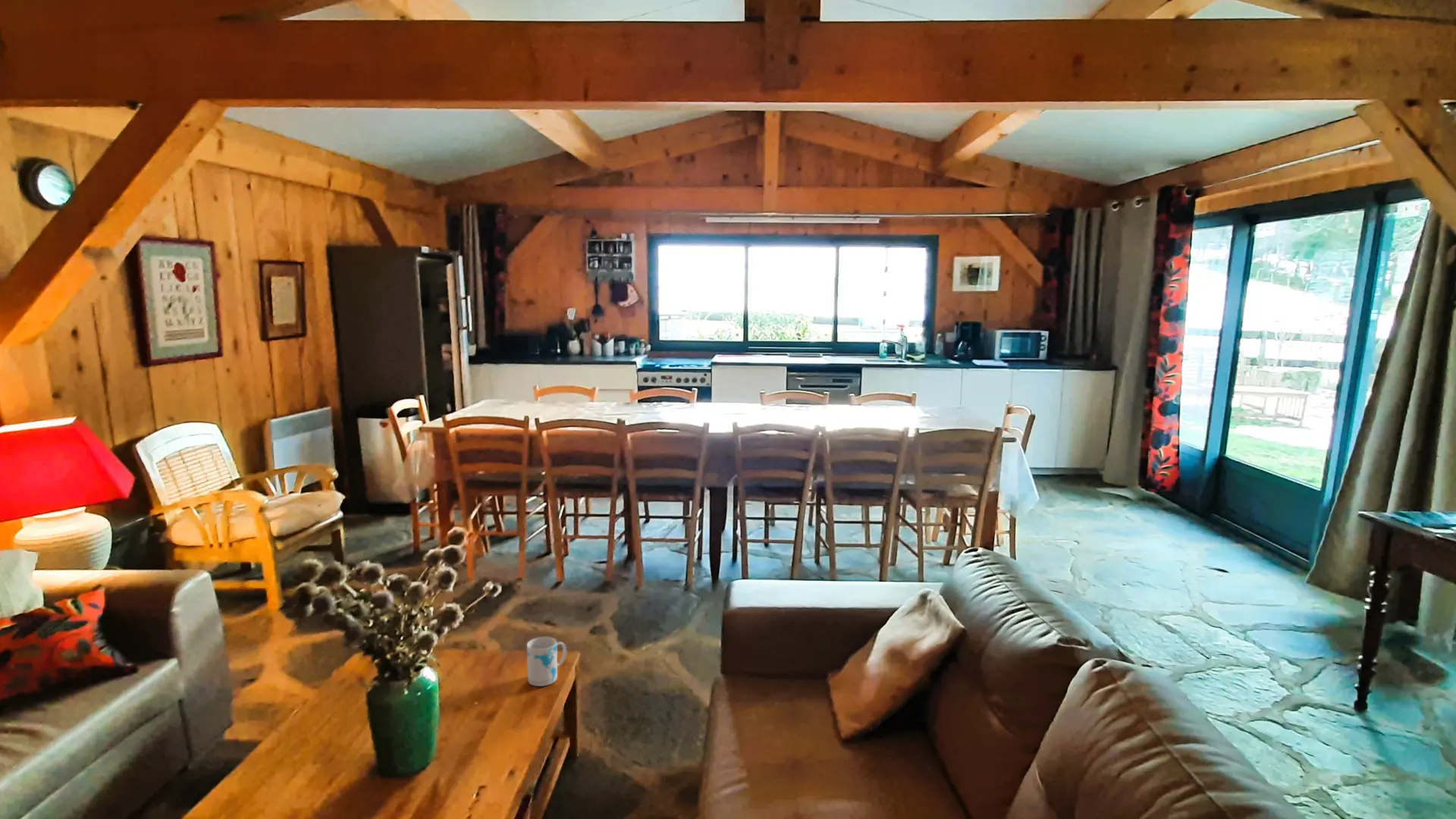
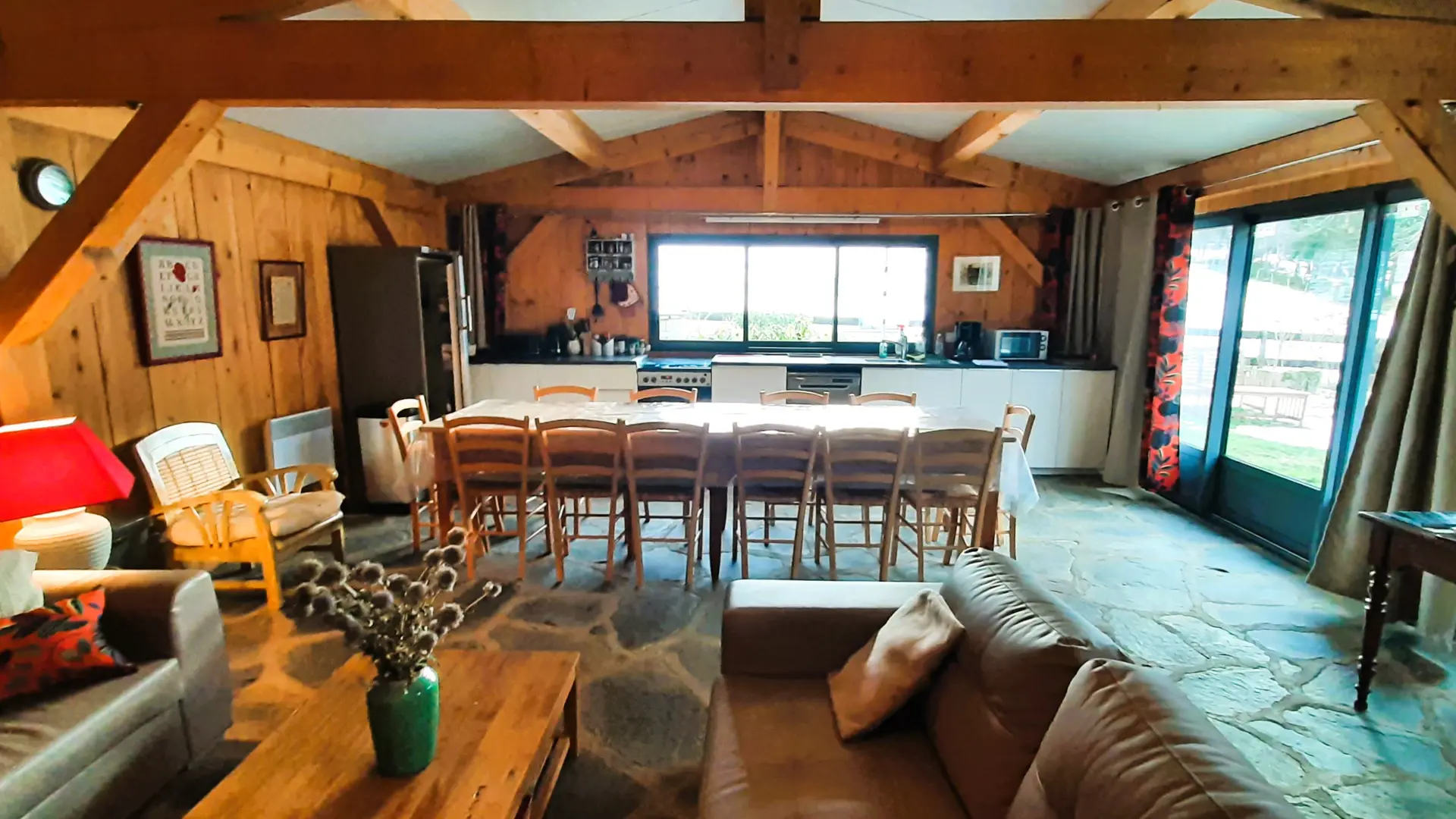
- mug [526,636,567,687]
